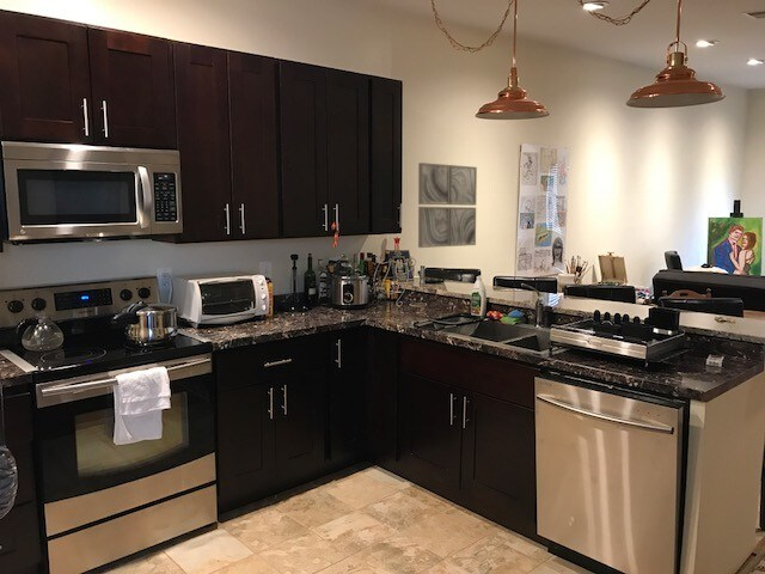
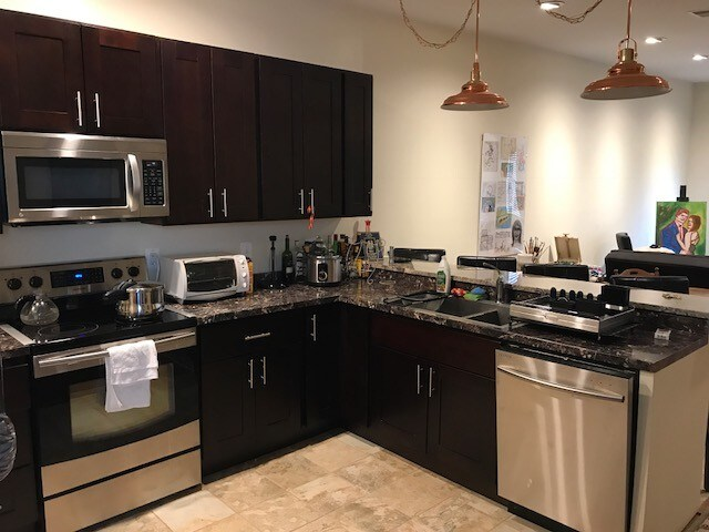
- wall art [417,161,478,249]
